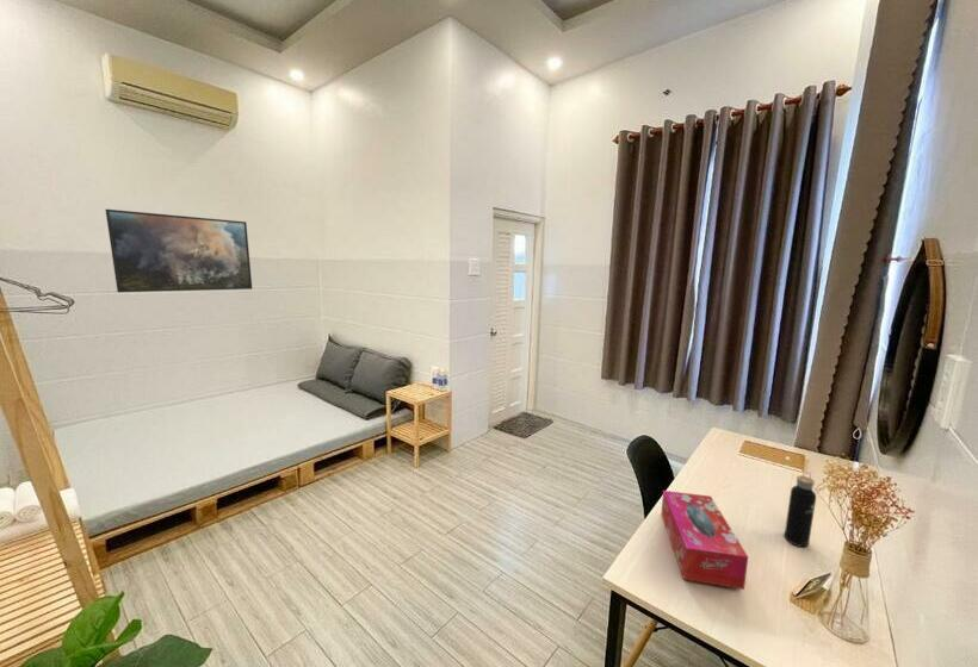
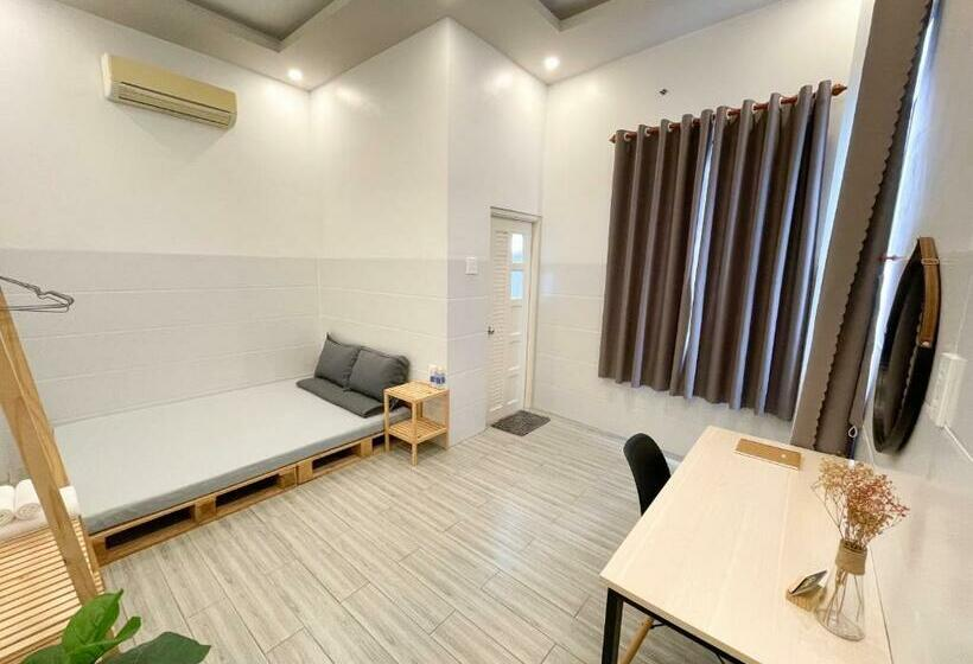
- tissue box [660,490,749,591]
- water bottle [784,472,817,548]
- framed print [105,208,253,293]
